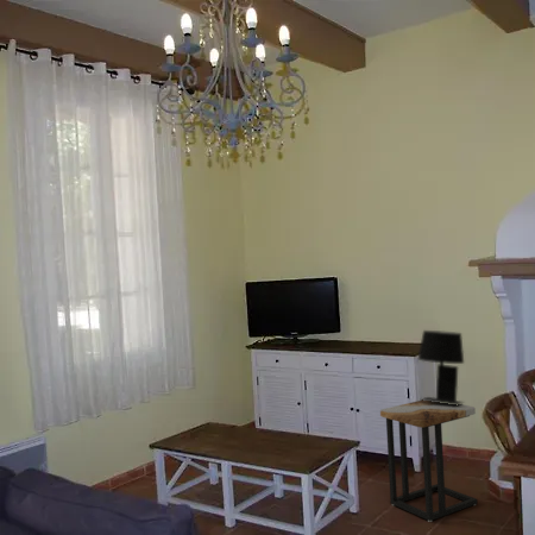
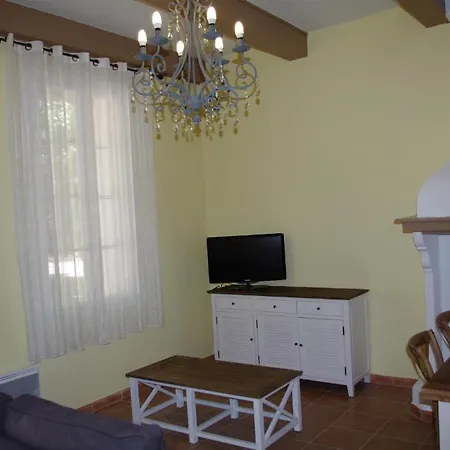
- side table [379,399,478,523]
- table lamp [417,329,466,405]
